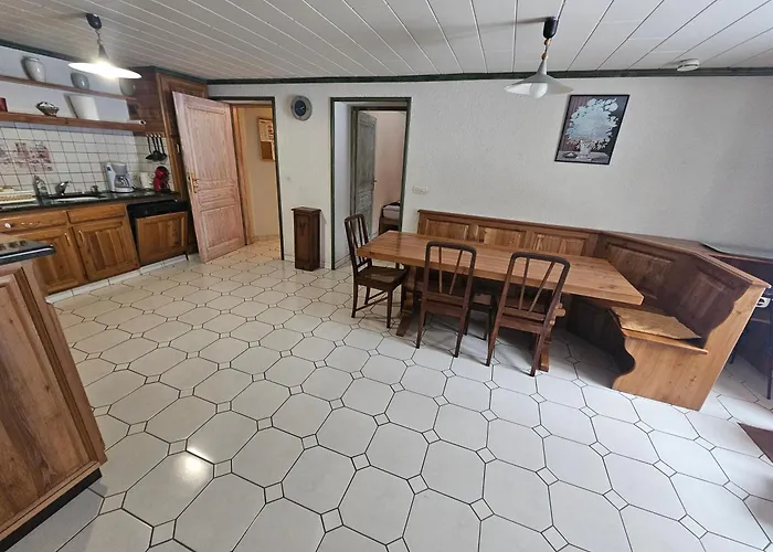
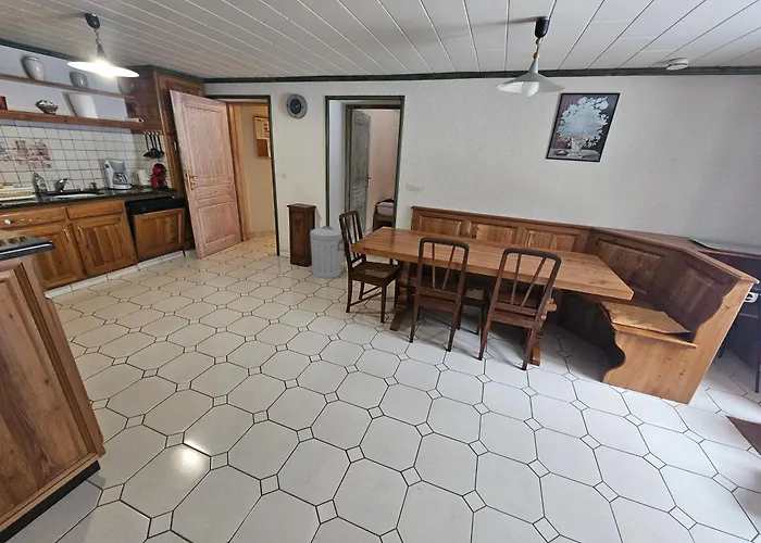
+ trash can [309,225,345,279]
